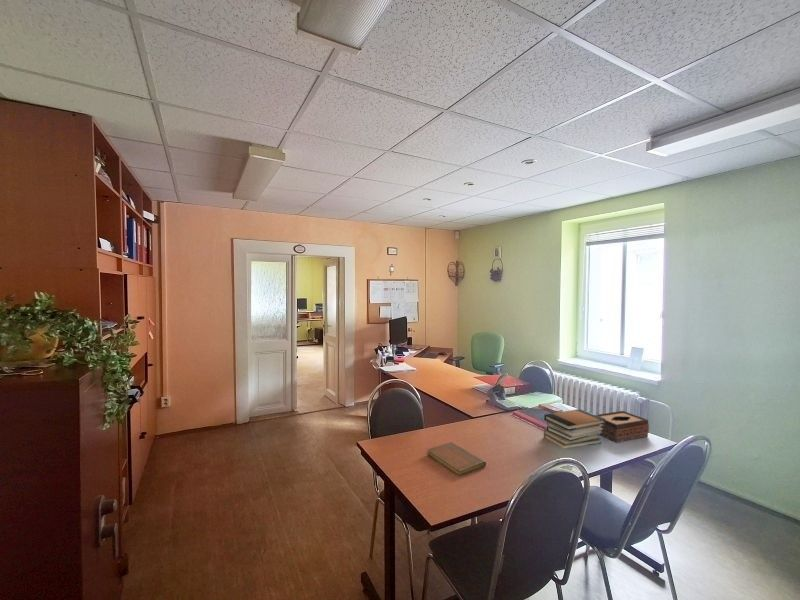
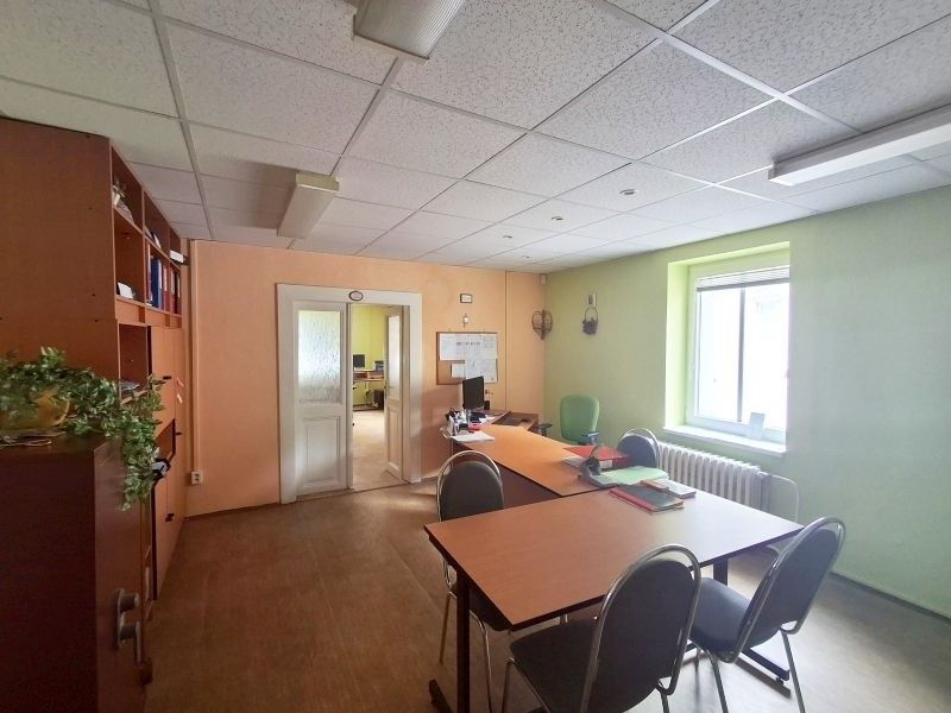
- book stack [543,408,606,449]
- notebook [427,441,487,477]
- tissue box [596,410,650,444]
